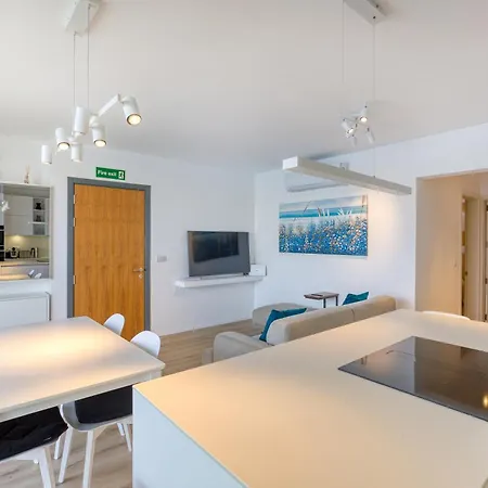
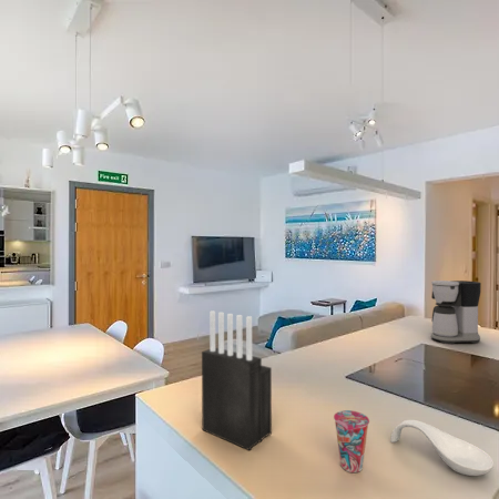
+ coffee maker [430,279,482,345]
+ spoon rest [389,419,495,477]
+ cup [333,409,370,473]
+ knife block [201,310,273,451]
